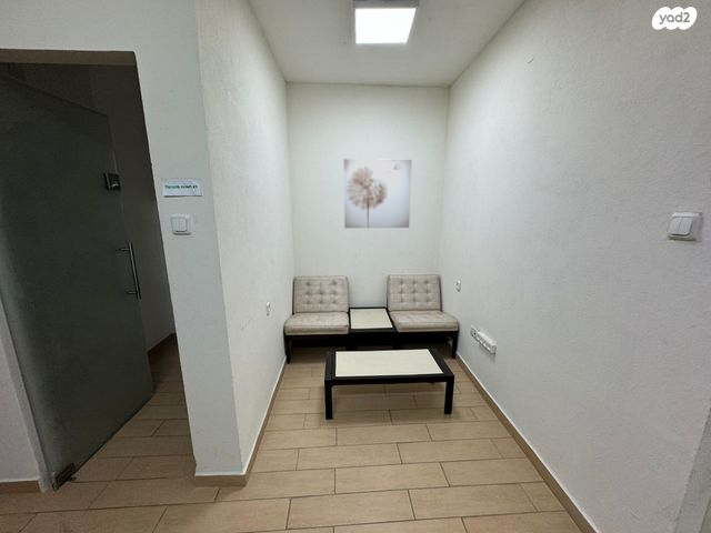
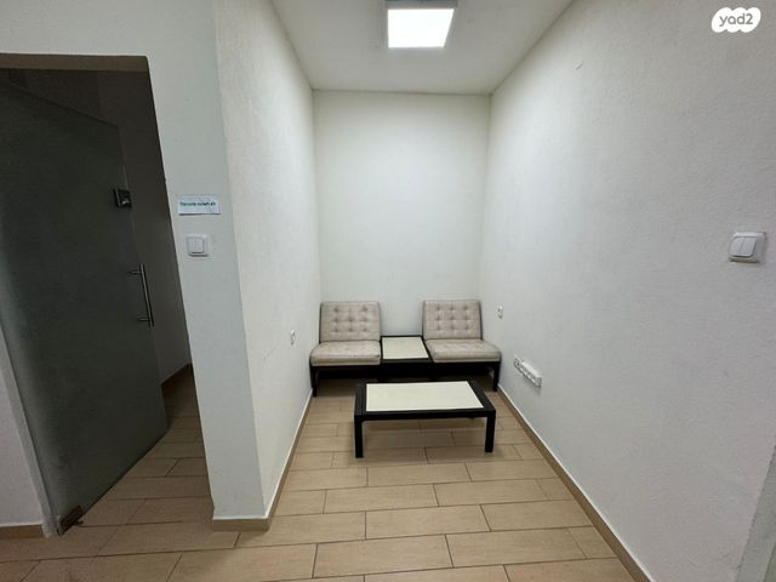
- wall art [343,158,412,229]
